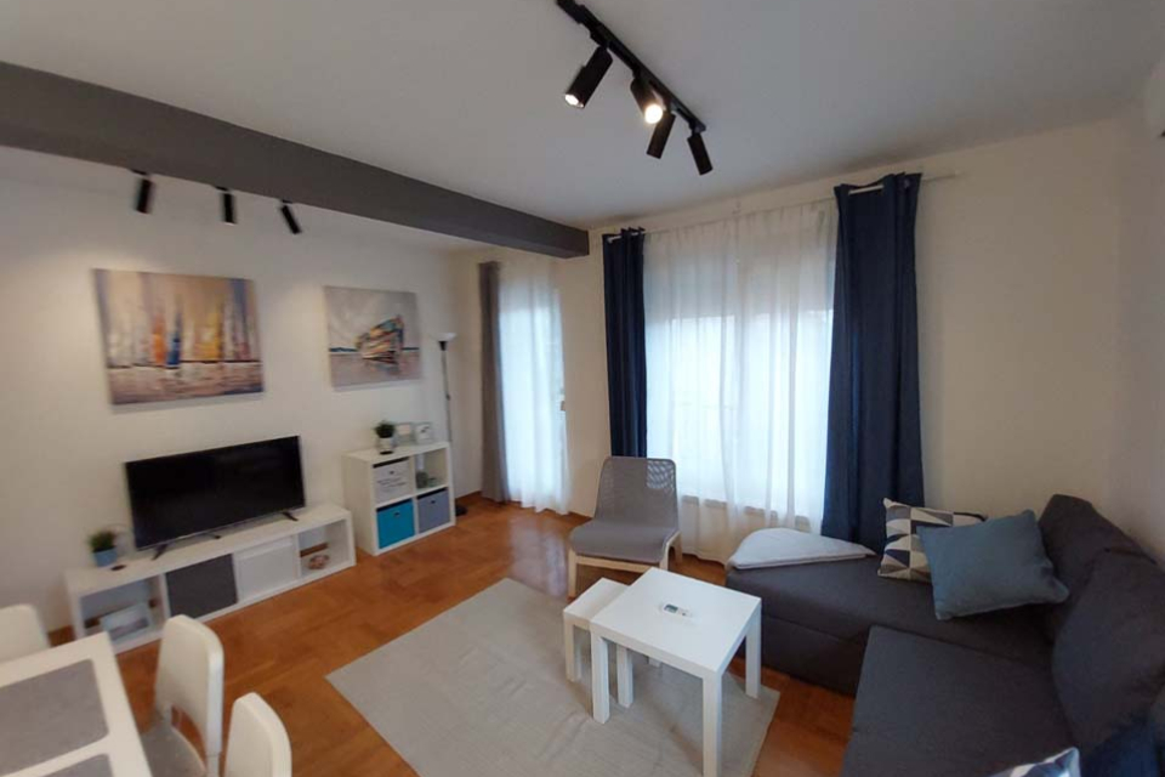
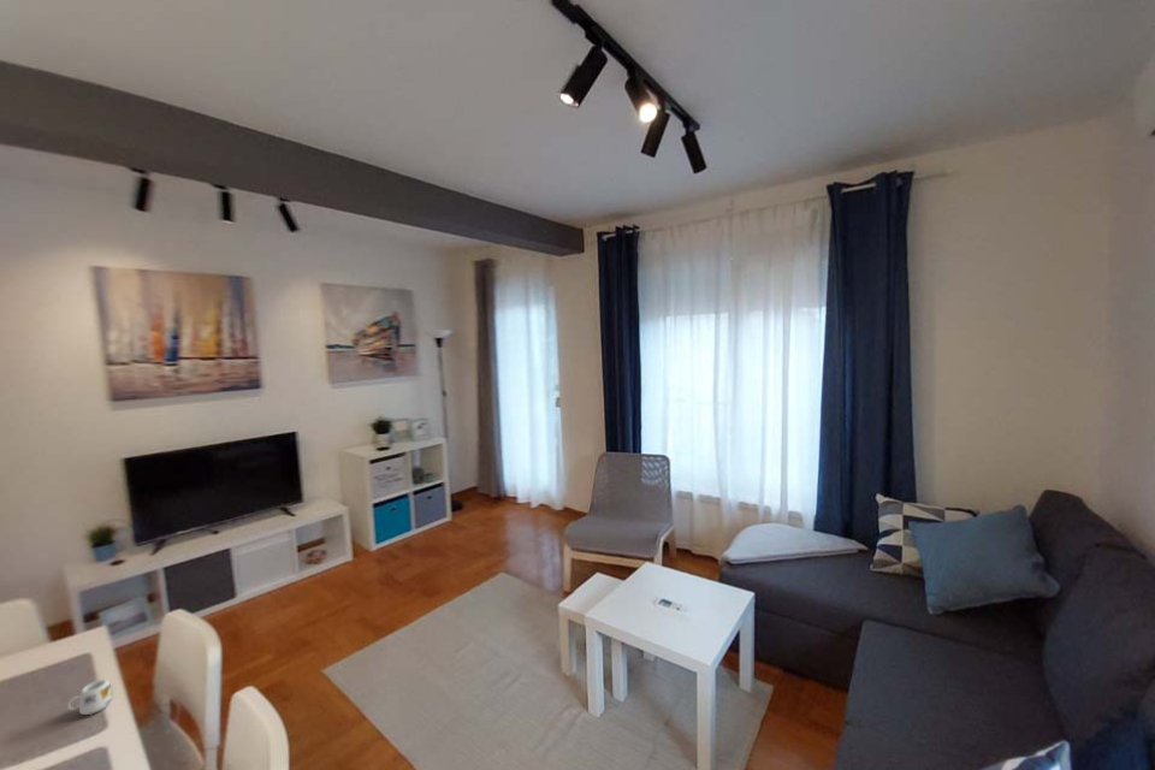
+ mug [66,679,114,716]
